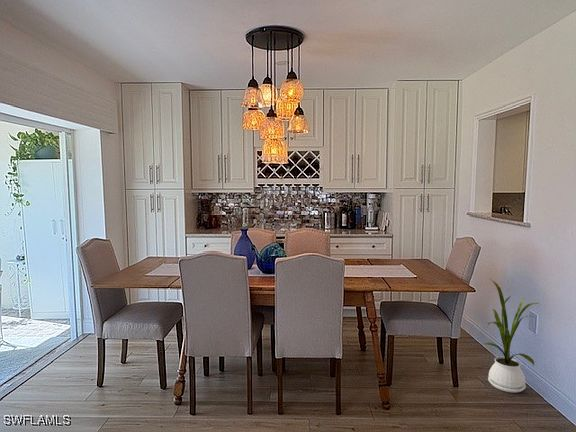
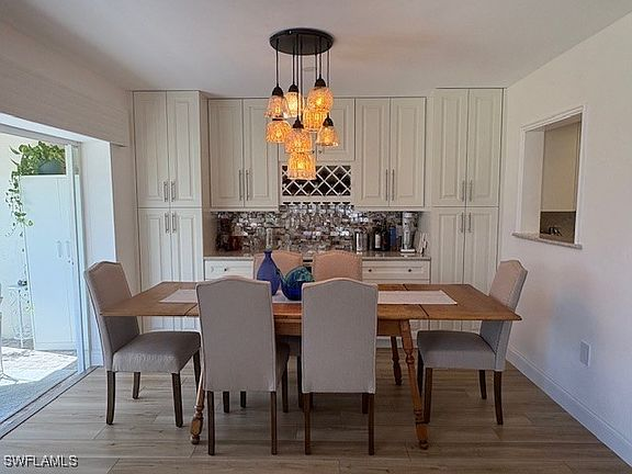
- house plant [482,278,539,394]
